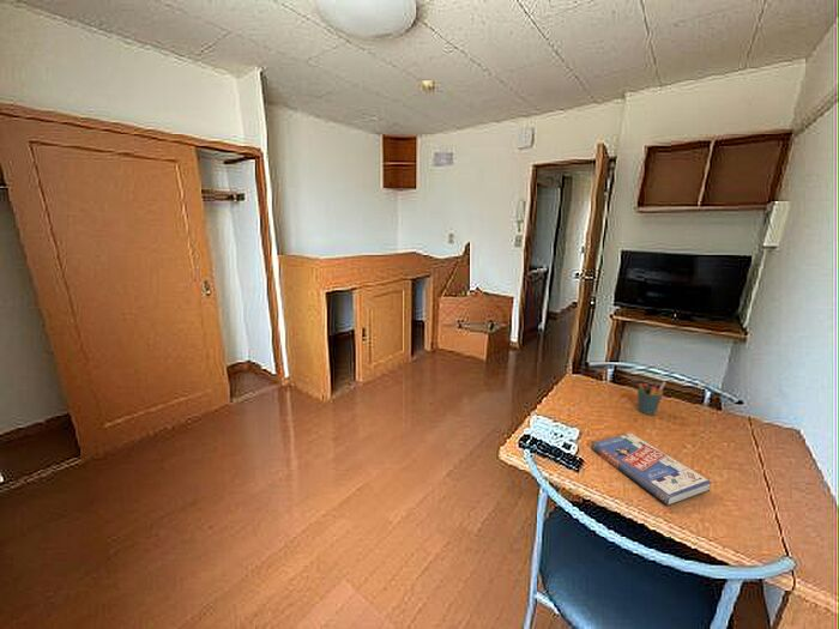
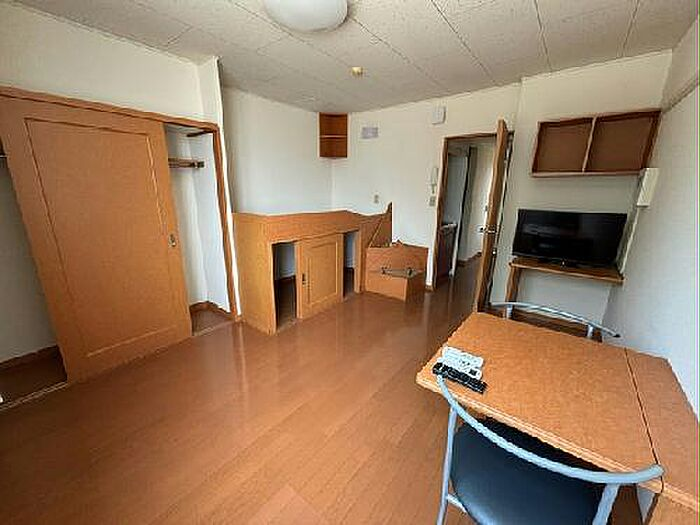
- book [591,433,713,507]
- pen holder [636,380,666,416]
